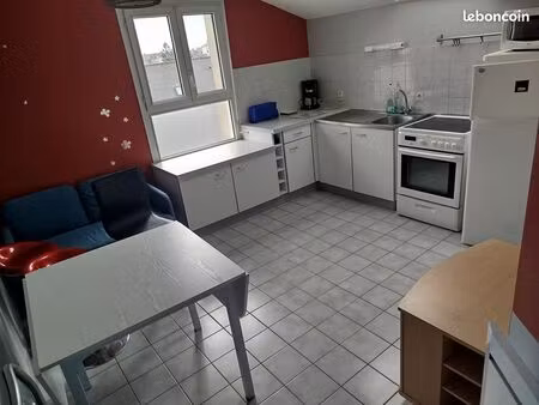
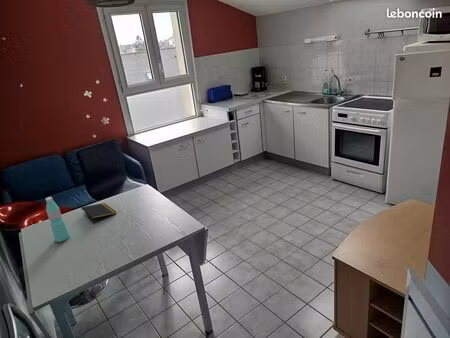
+ notepad [80,202,117,224]
+ water bottle [45,196,70,243]
